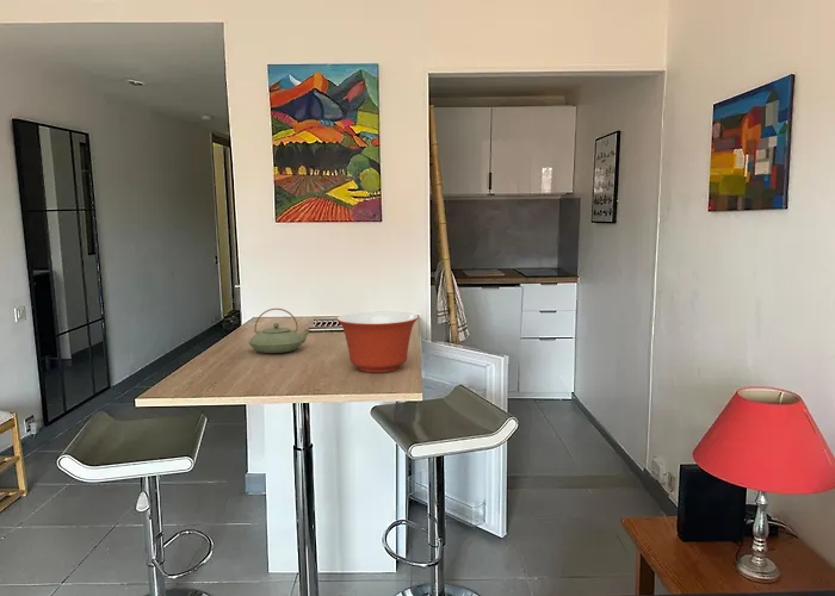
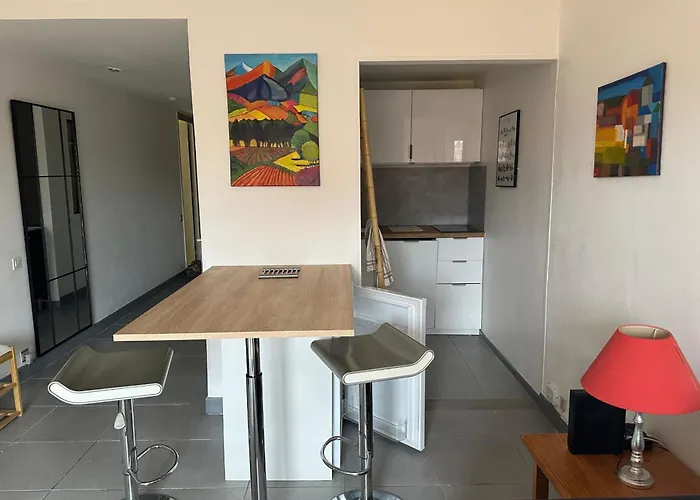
- teapot [248,308,313,354]
- mixing bowl [335,310,420,373]
